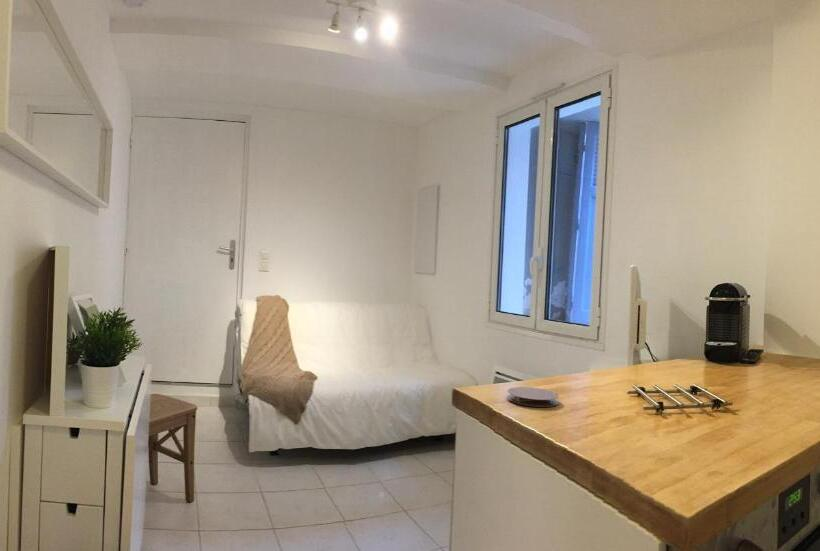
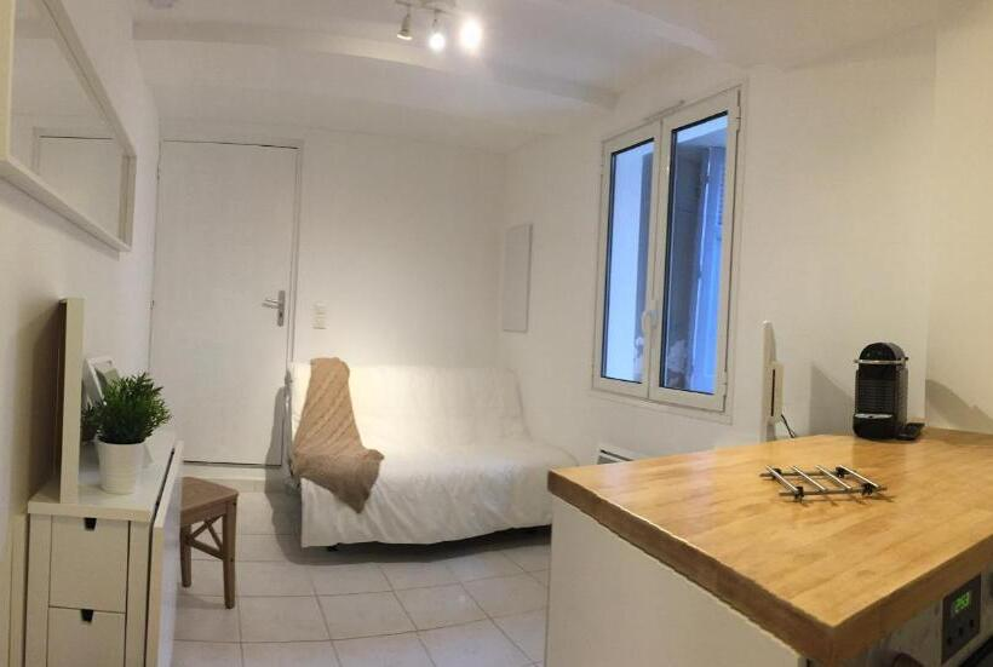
- coaster [506,386,560,408]
